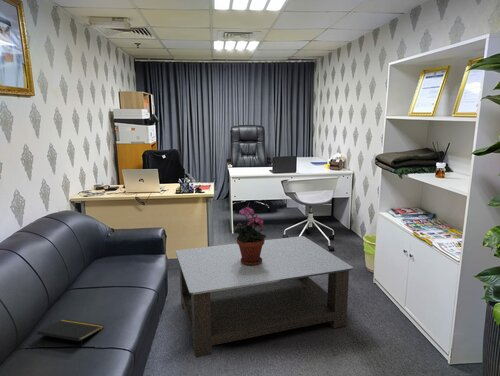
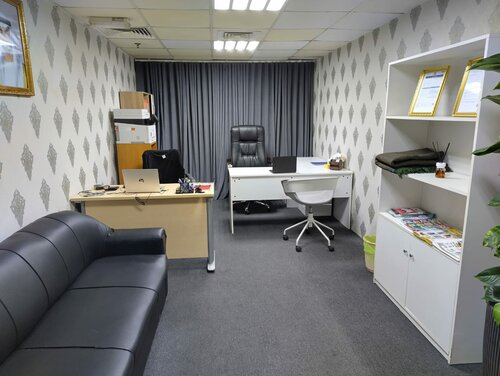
- potted plant [233,206,267,266]
- notepad [36,318,104,348]
- coffee table [175,235,354,359]
